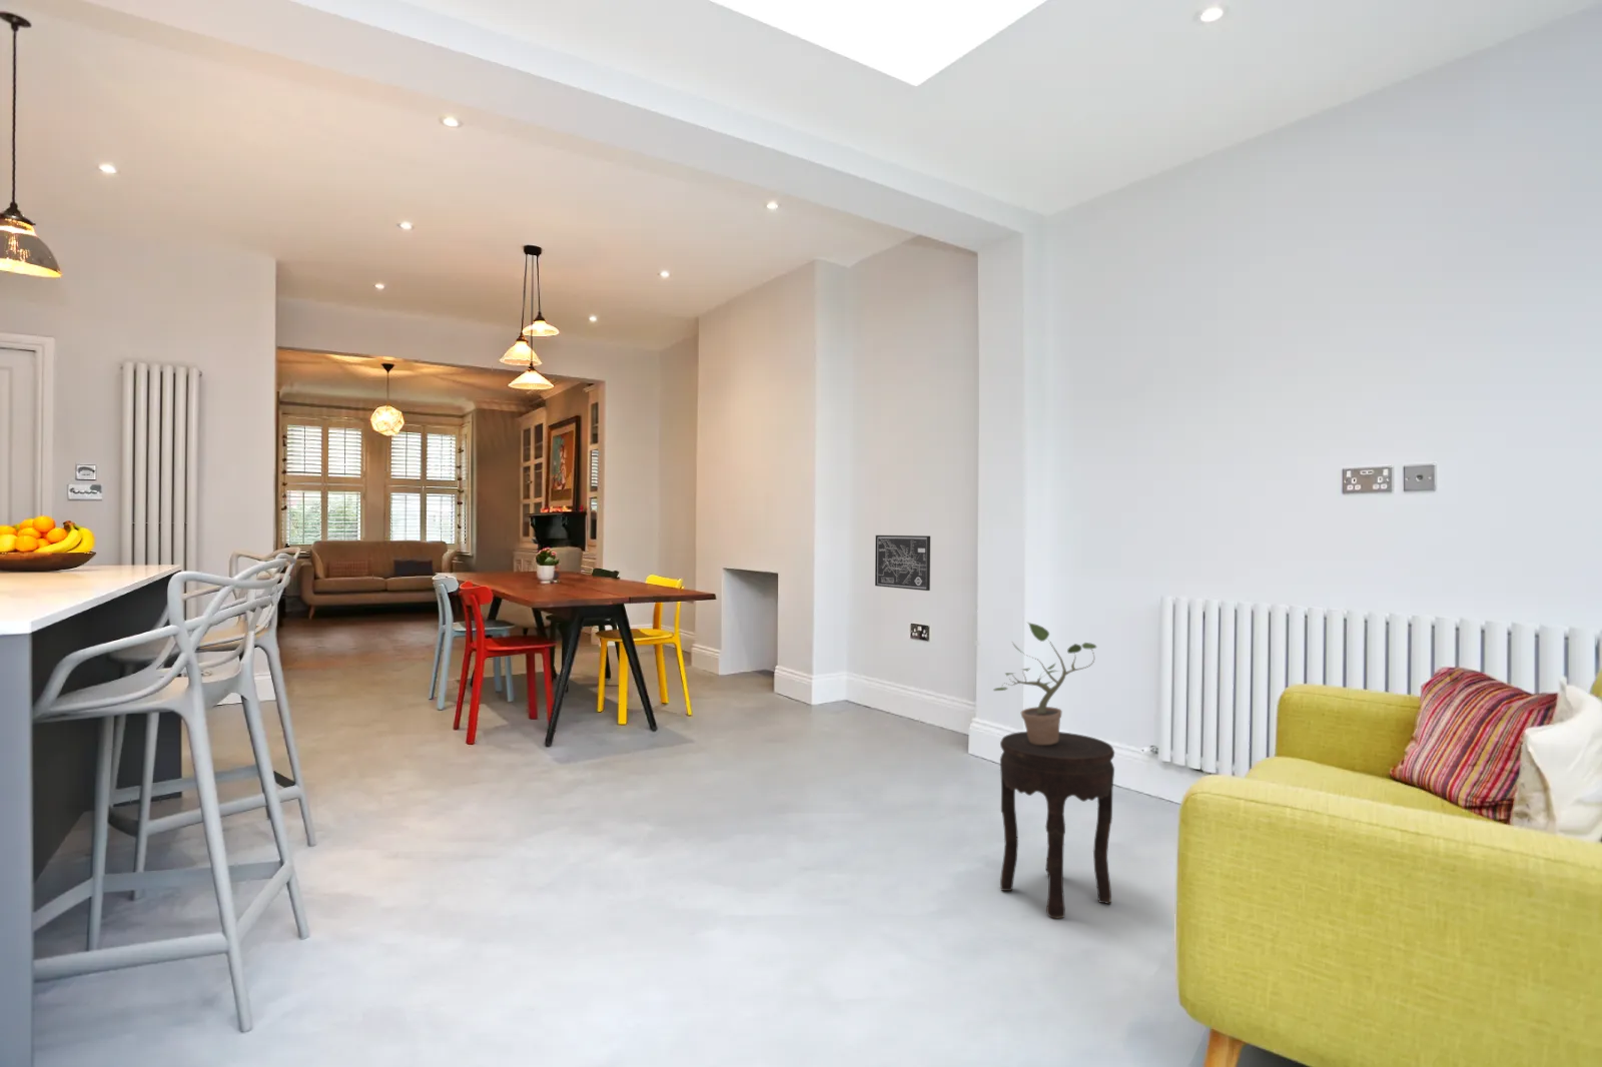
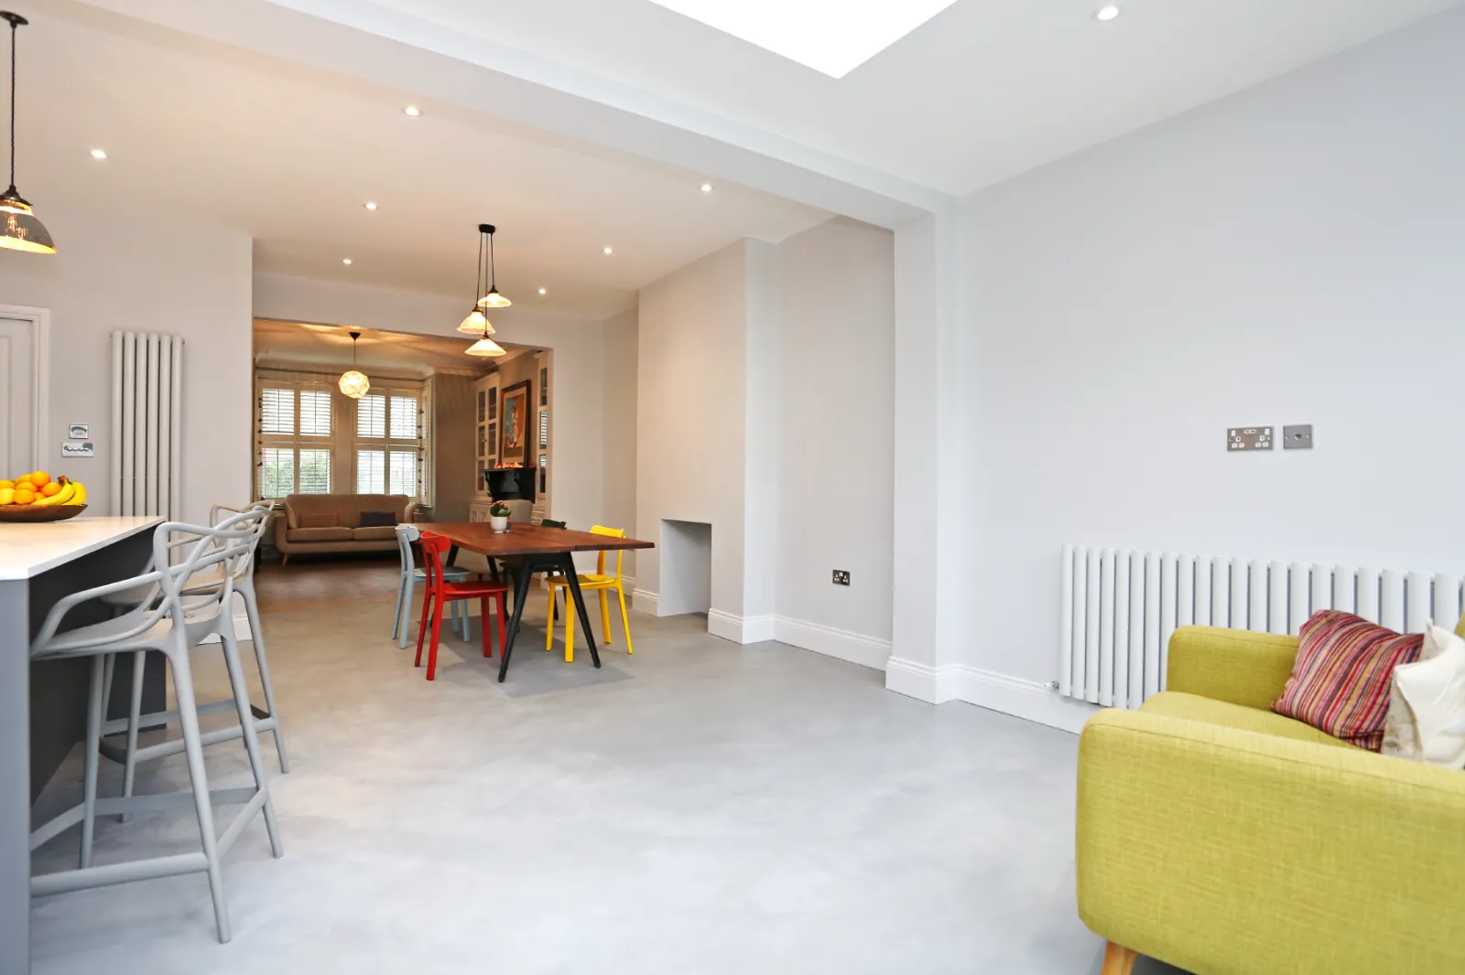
- side table [999,731,1115,919]
- wall art [874,535,931,592]
- potted plant [992,620,1097,744]
